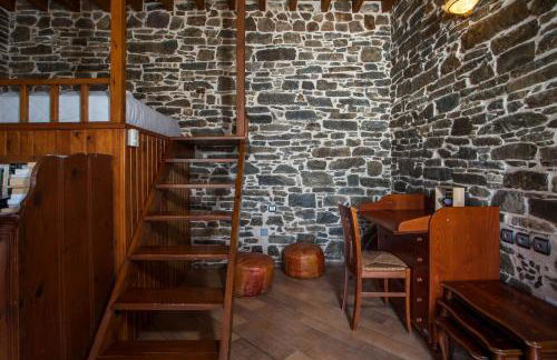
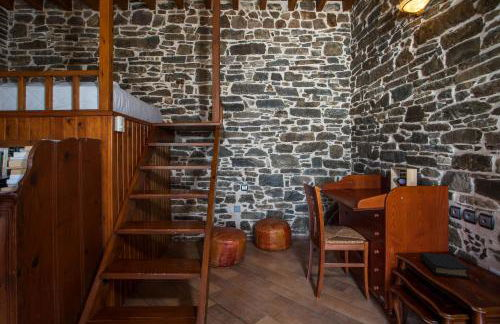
+ hardback book [418,252,471,280]
